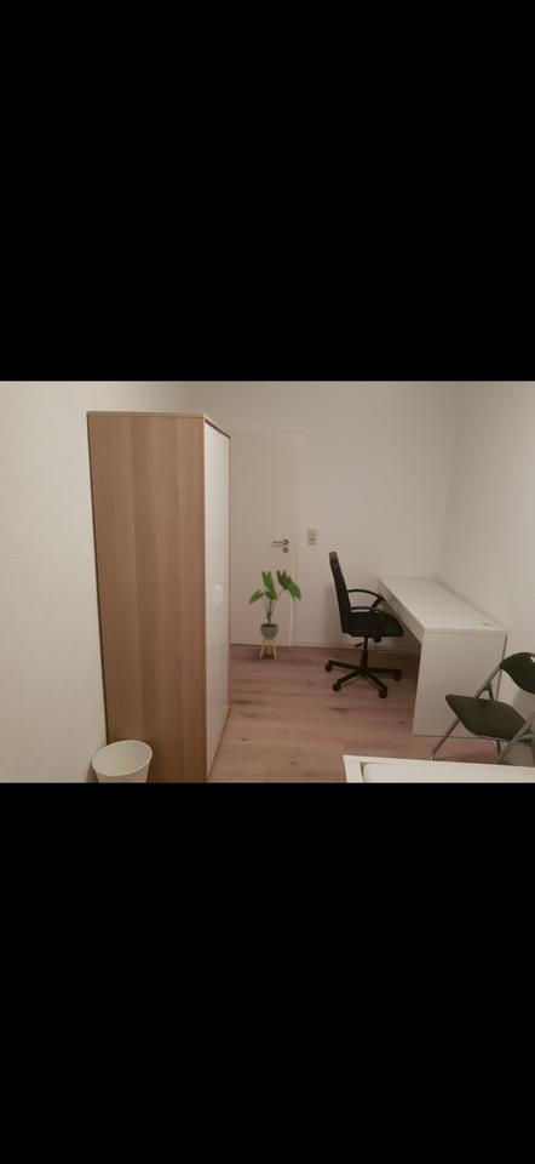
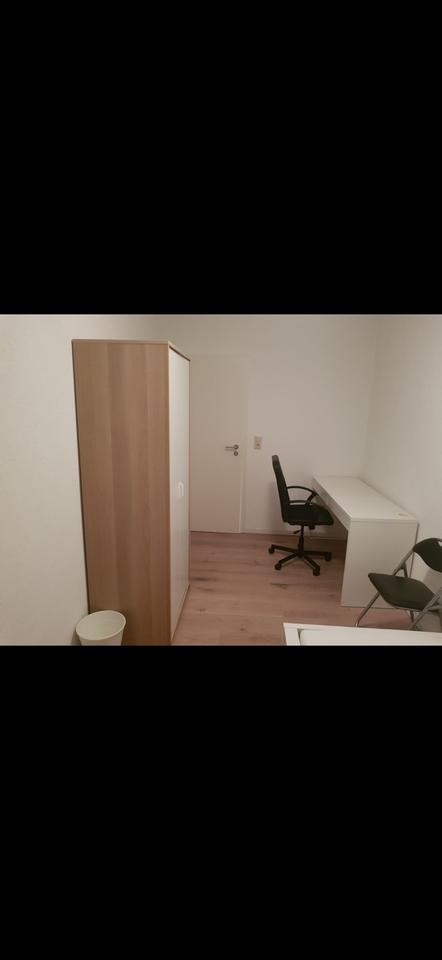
- house plant [247,569,303,661]
